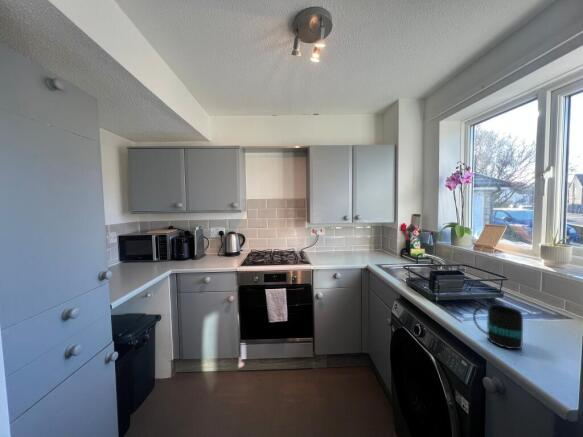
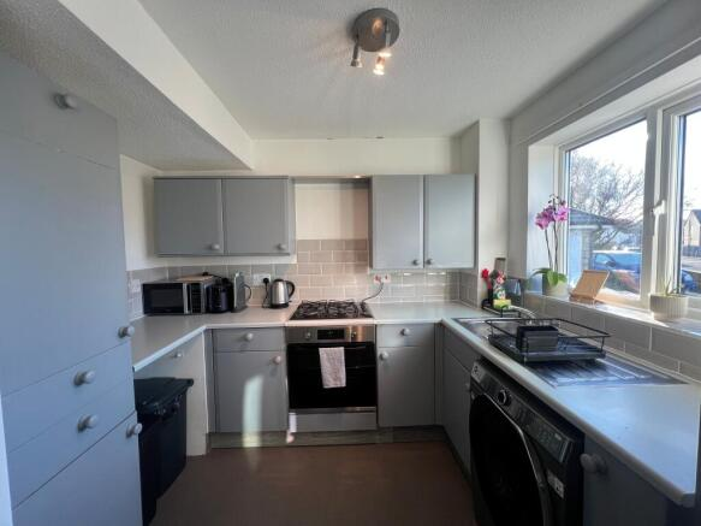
- mug [472,304,524,350]
